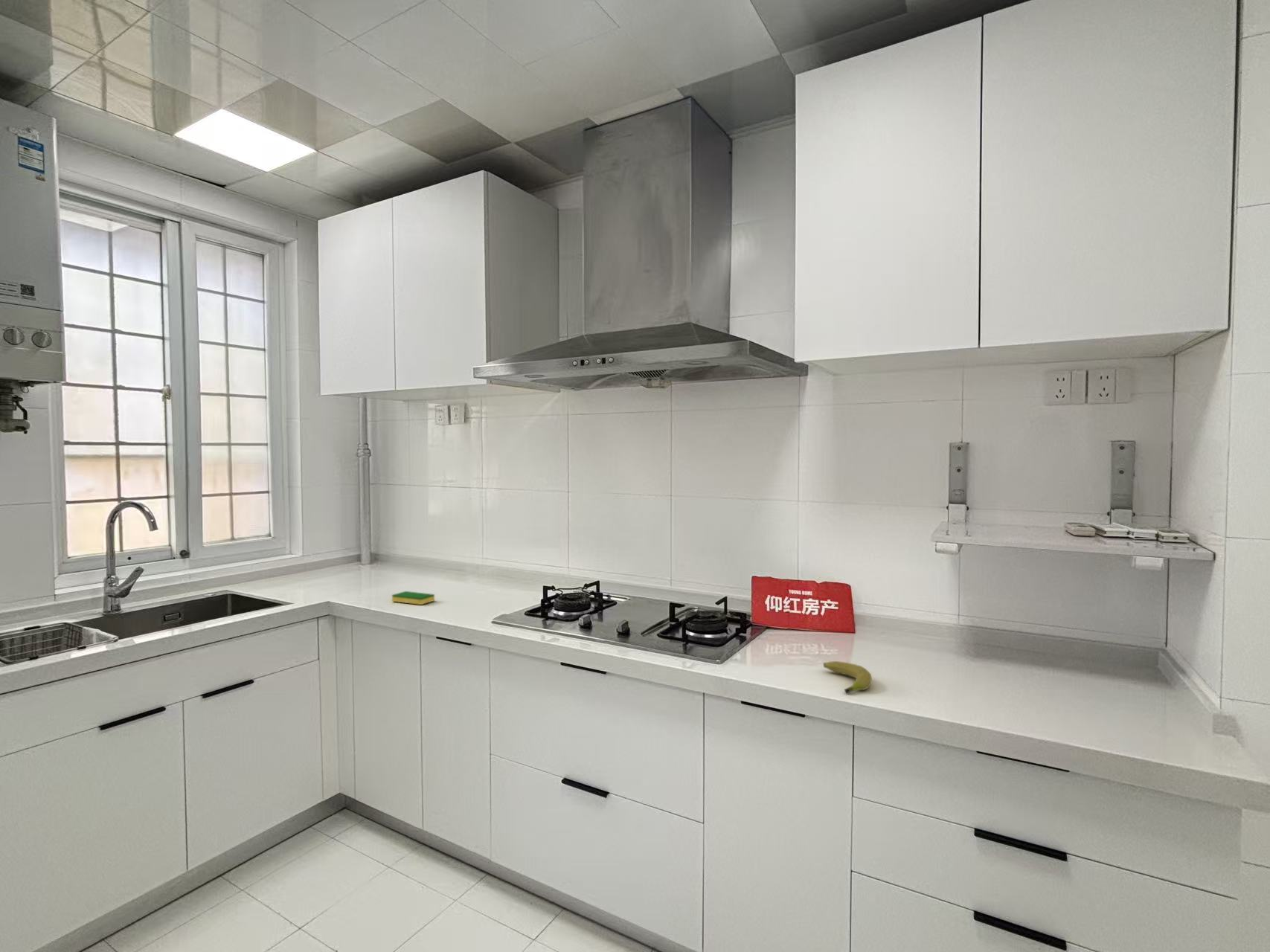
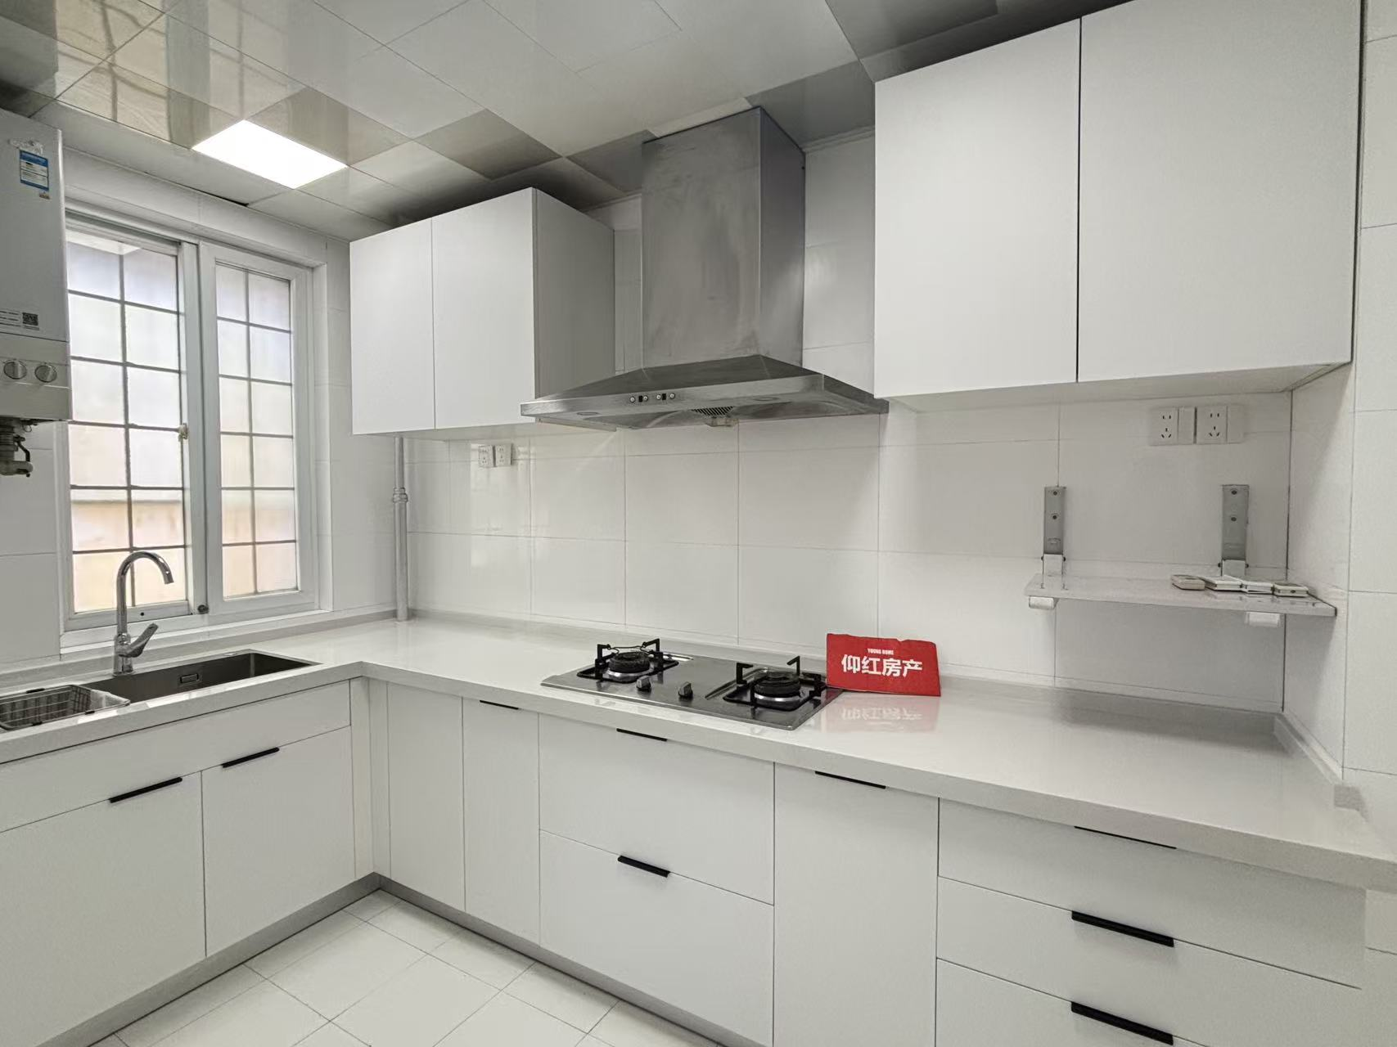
- fruit [823,660,873,694]
- dish sponge [391,591,435,605]
